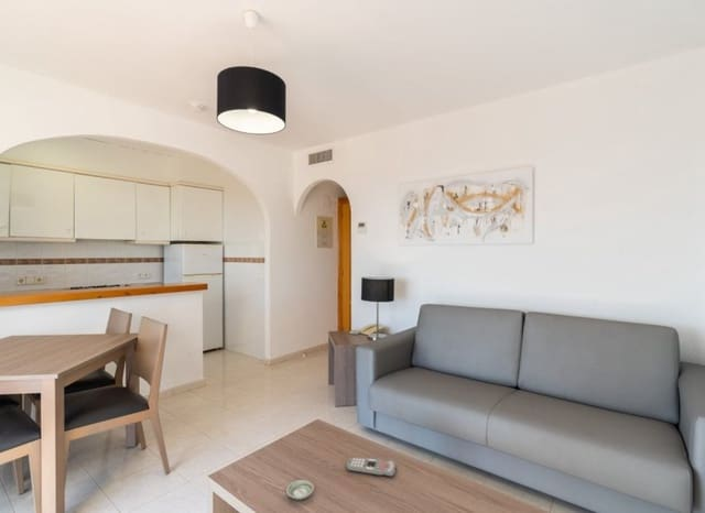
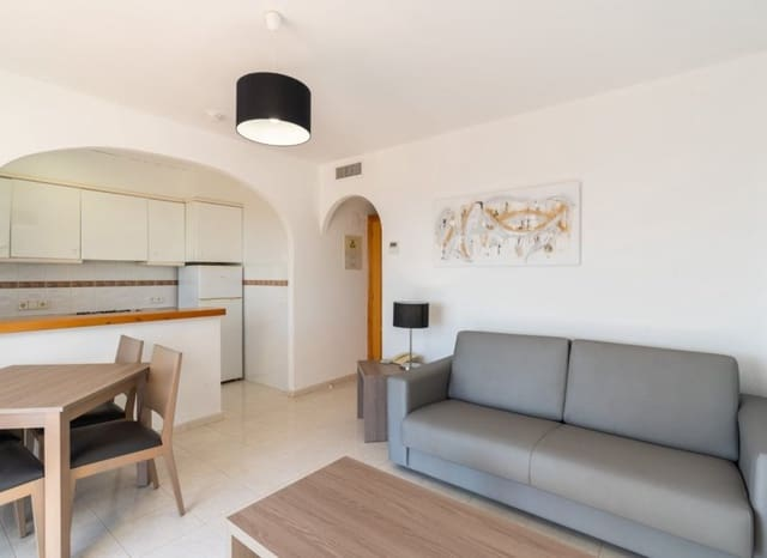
- saucer [285,479,315,501]
- remote control [345,456,397,478]
